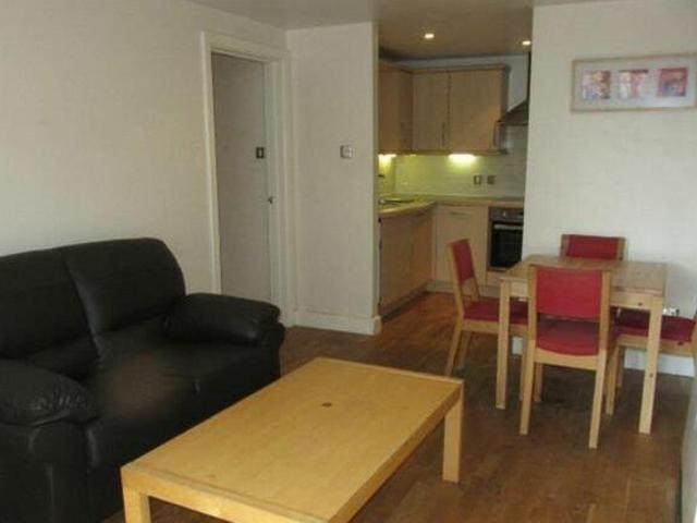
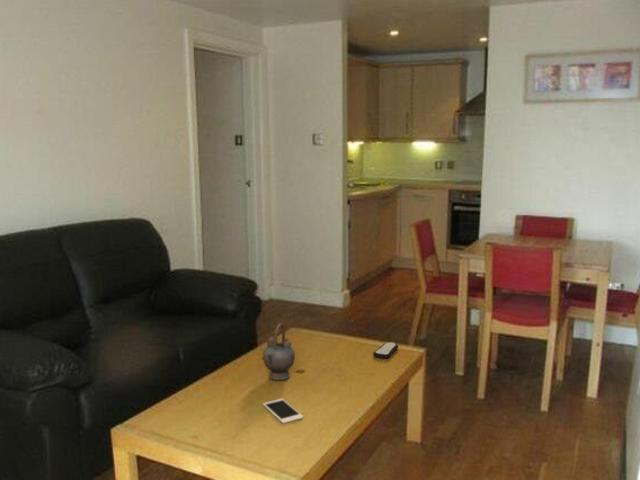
+ remote control [372,341,399,360]
+ teapot [260,322,296,381]
+ cell phone [262,398,304,424]
